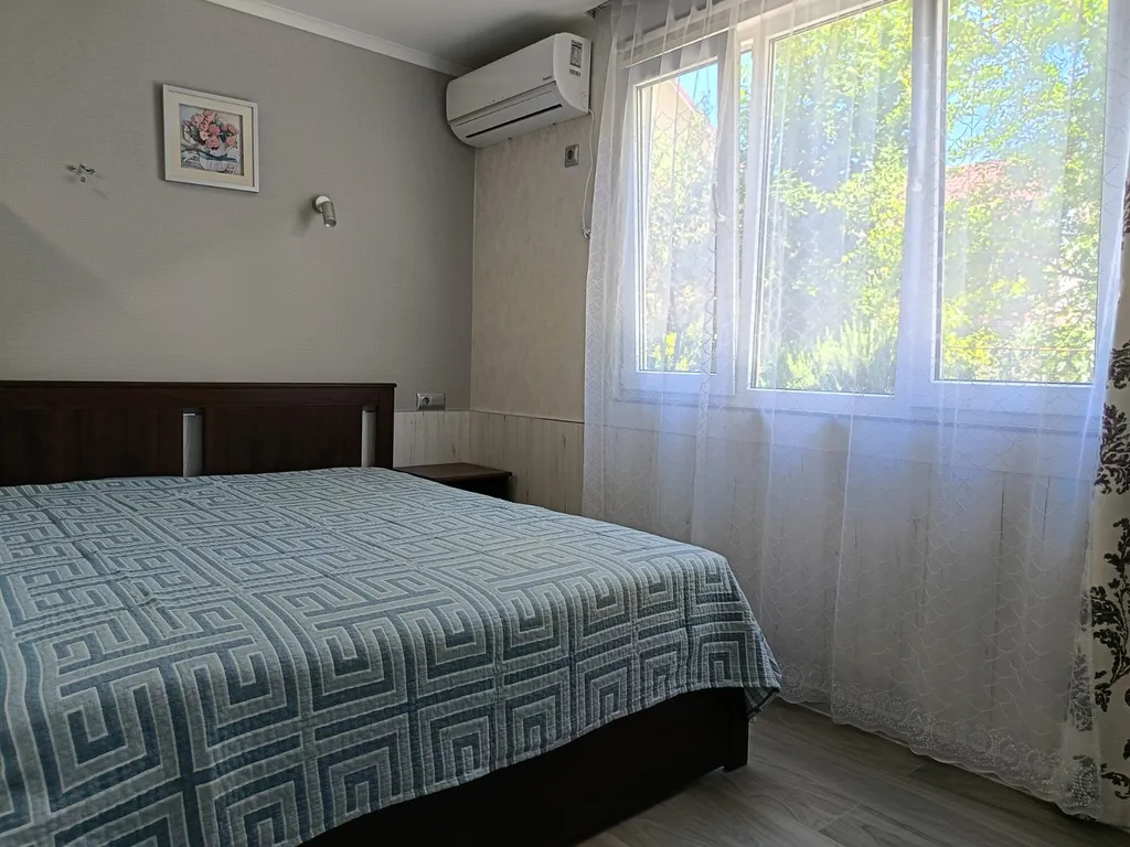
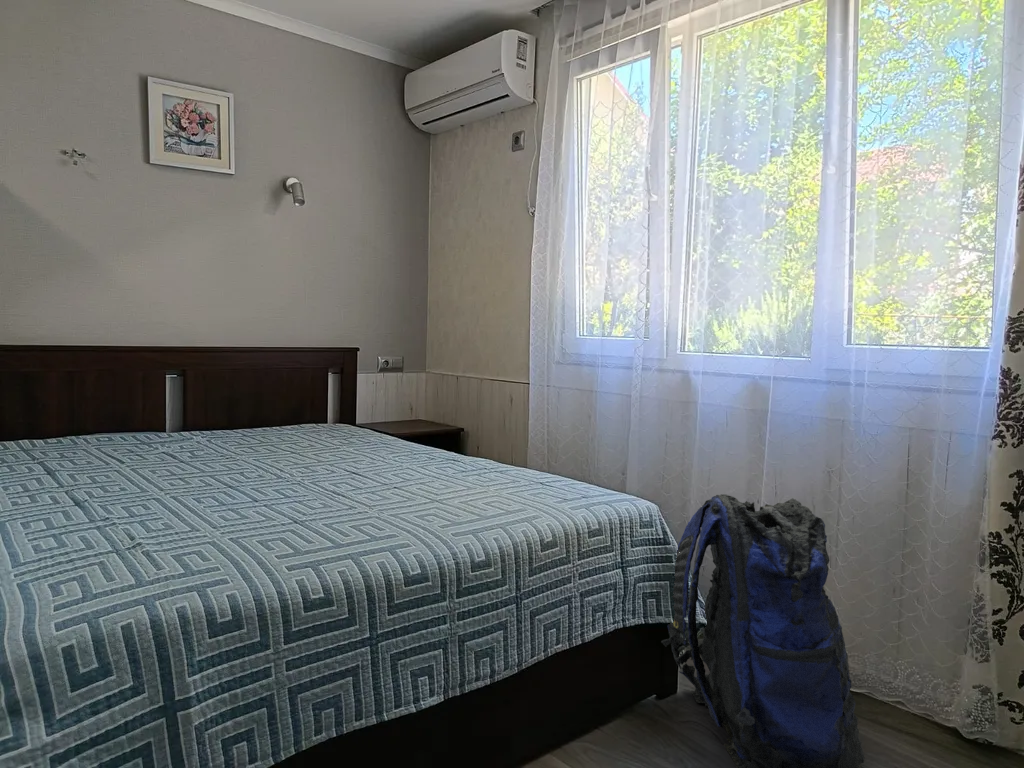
+ backpack [660,493,866,768]
